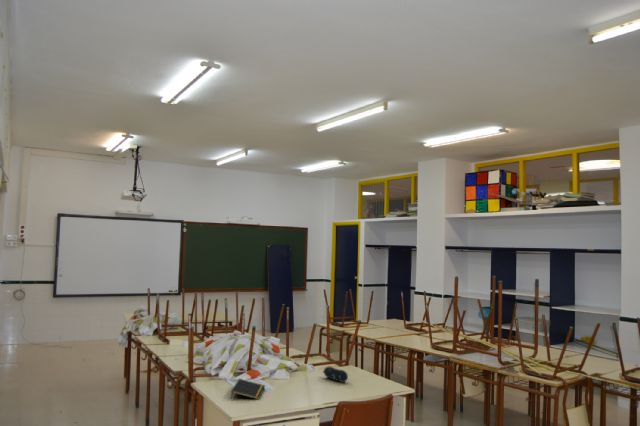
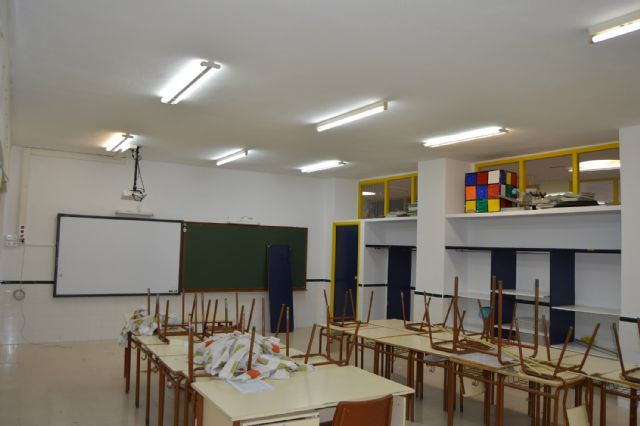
- pencil case [322,365,349,384]
- notepad [230,378,266,400]
